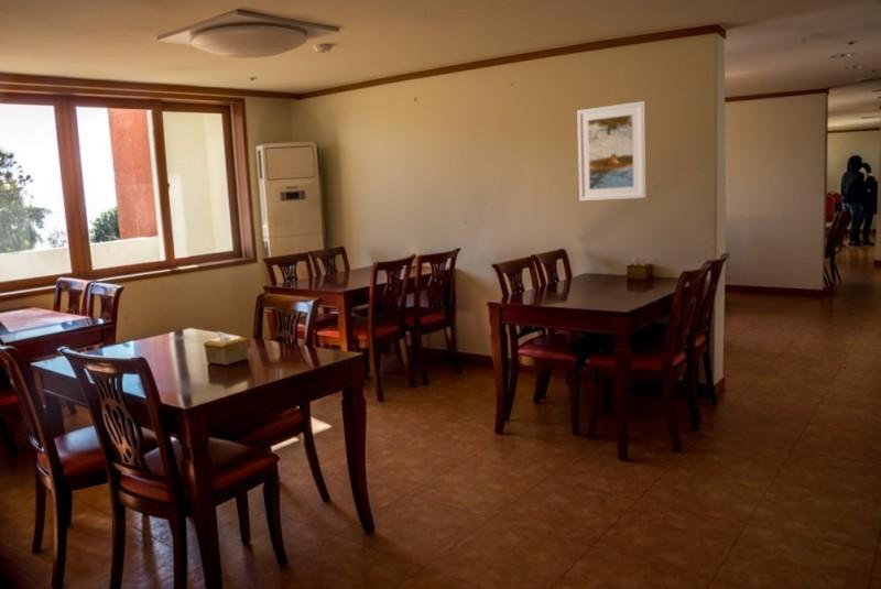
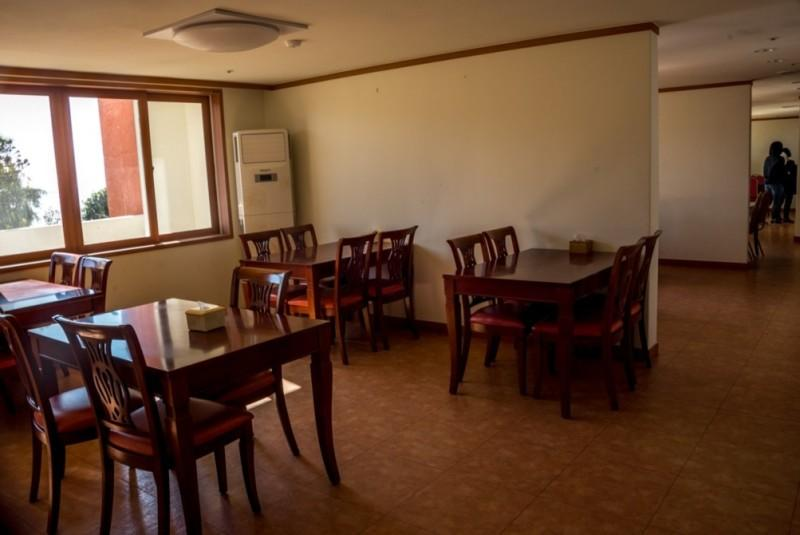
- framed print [576,100,646,203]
